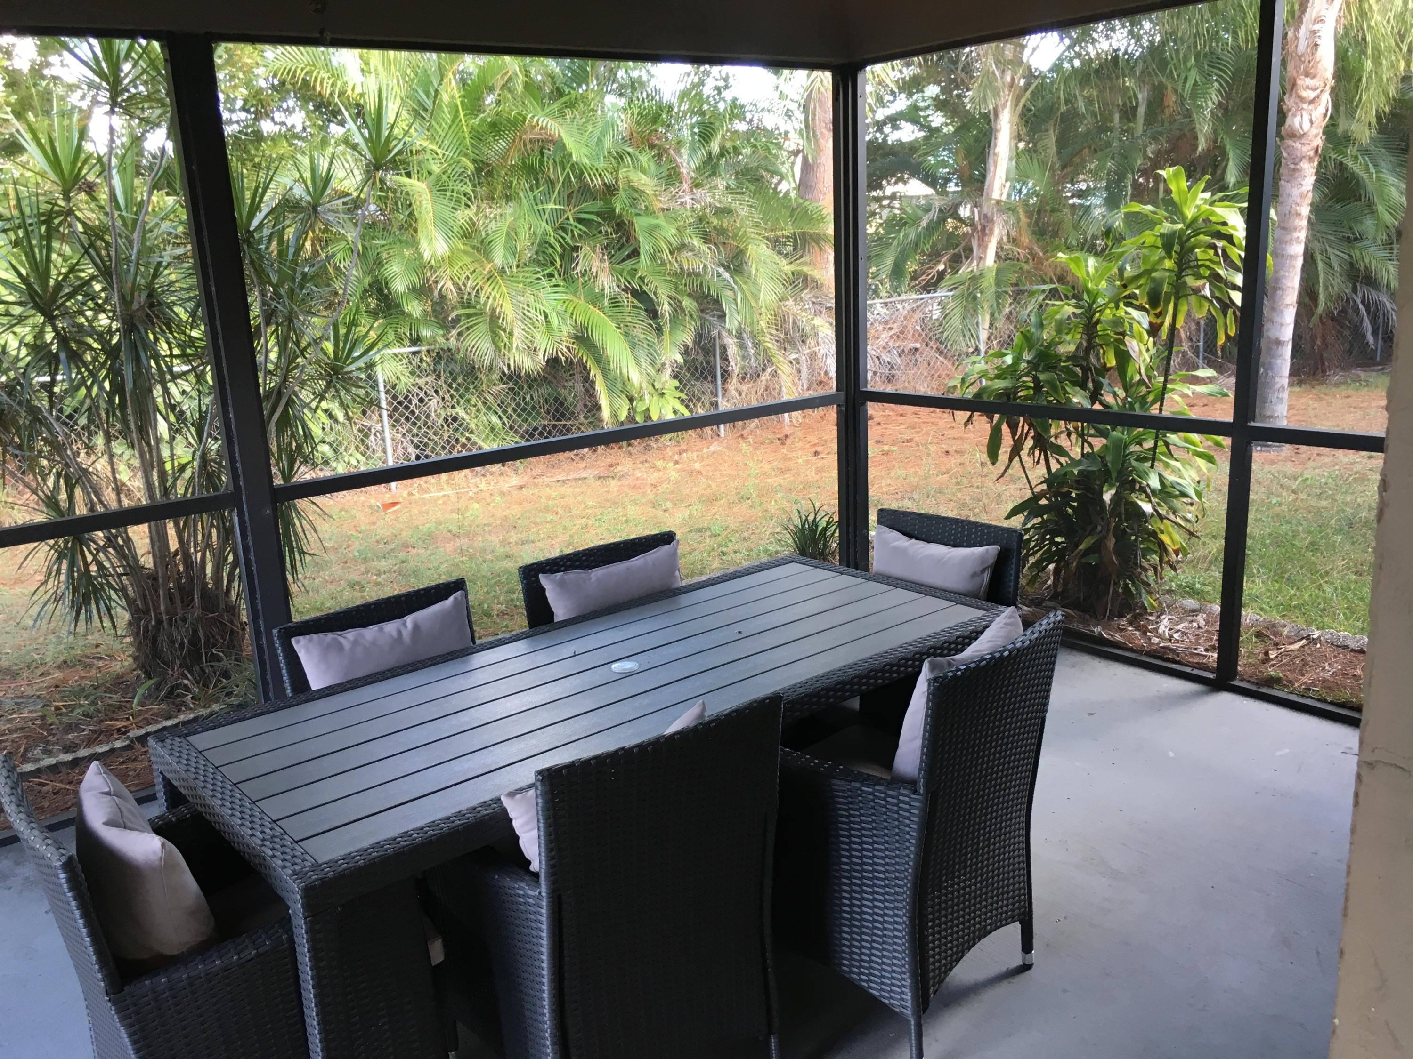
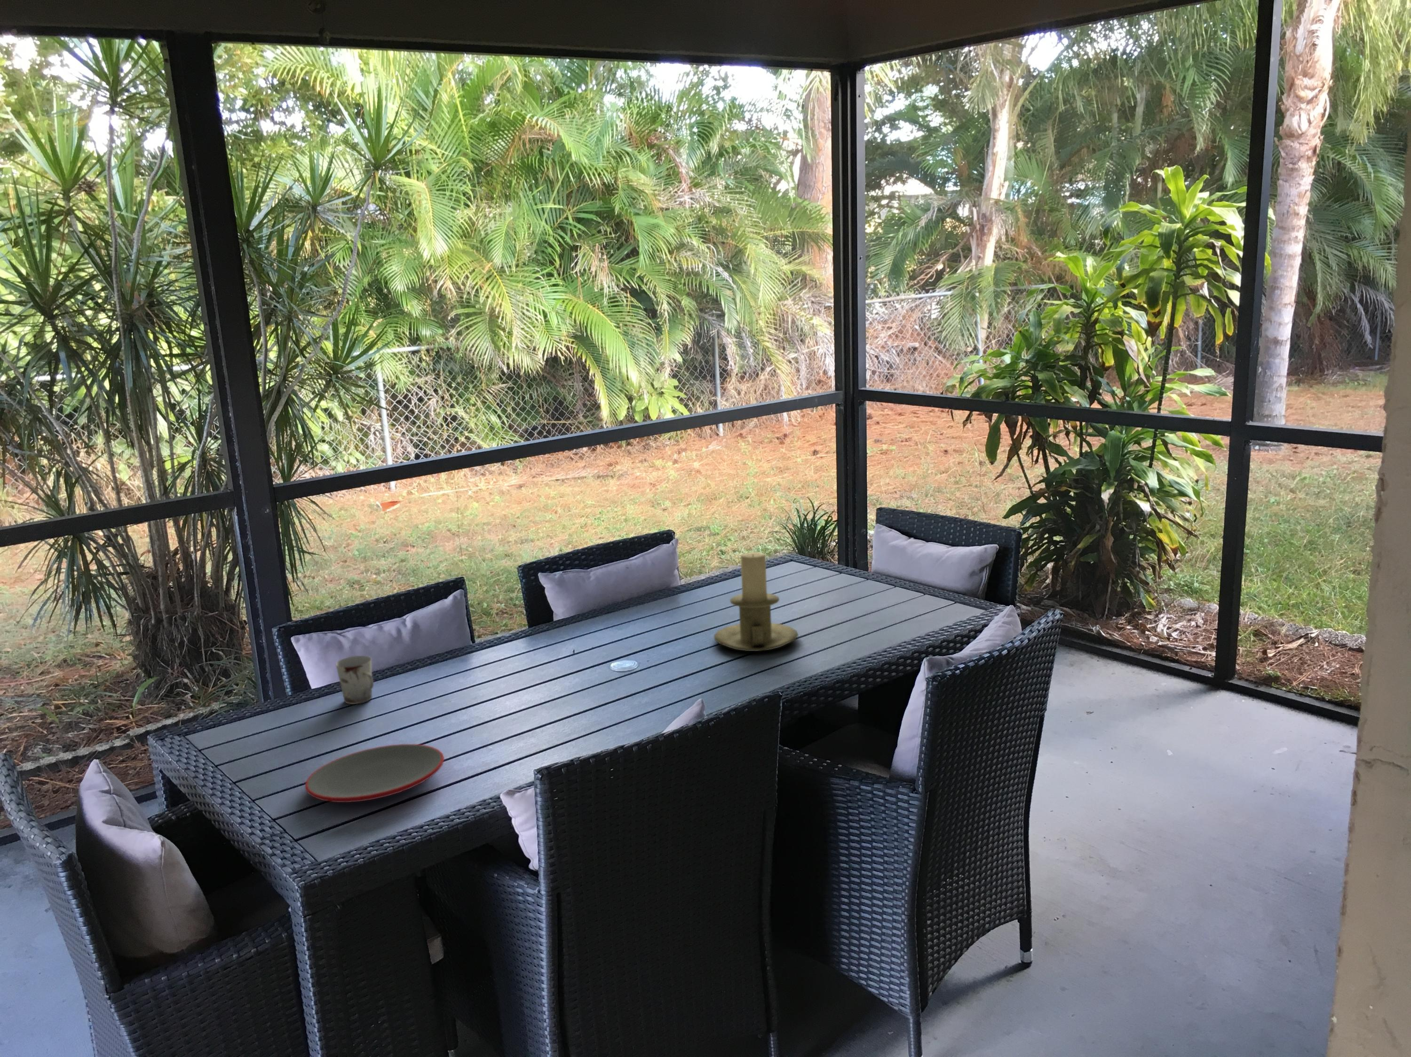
+ cup [336,655,374,705]
+ plate [304,744,444,803]
+ candle holder [713,552,799,652]
